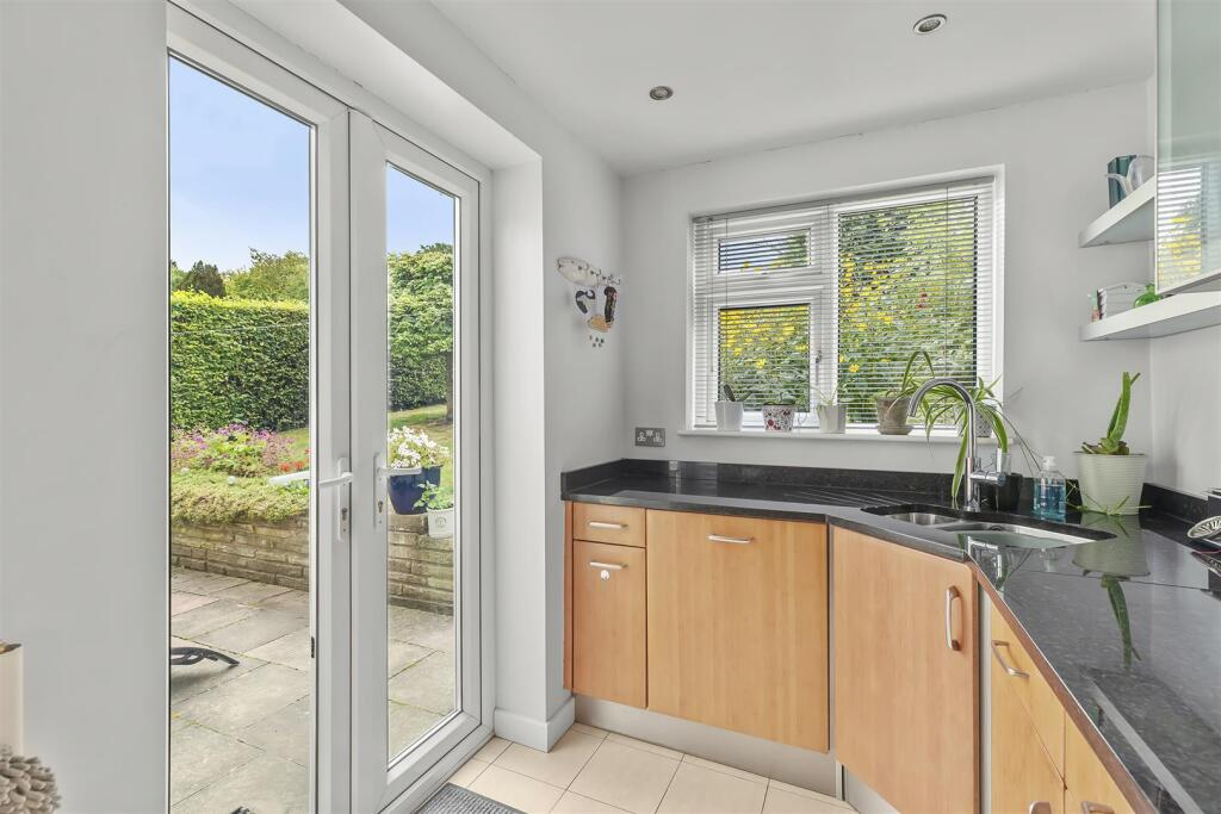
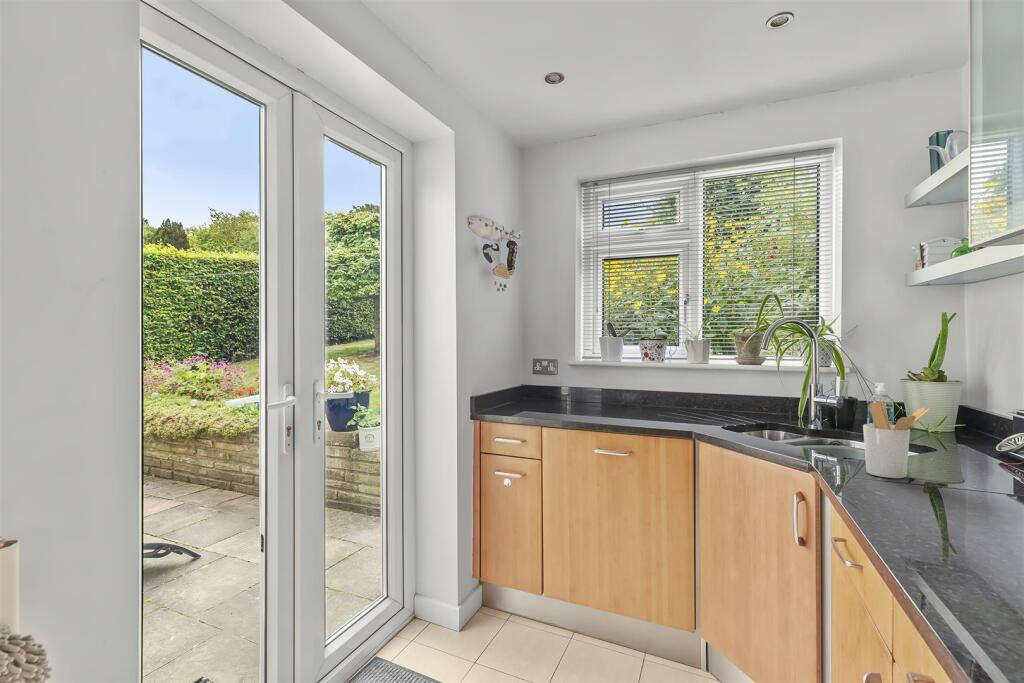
+ utensil holder [862,400,932,479]
